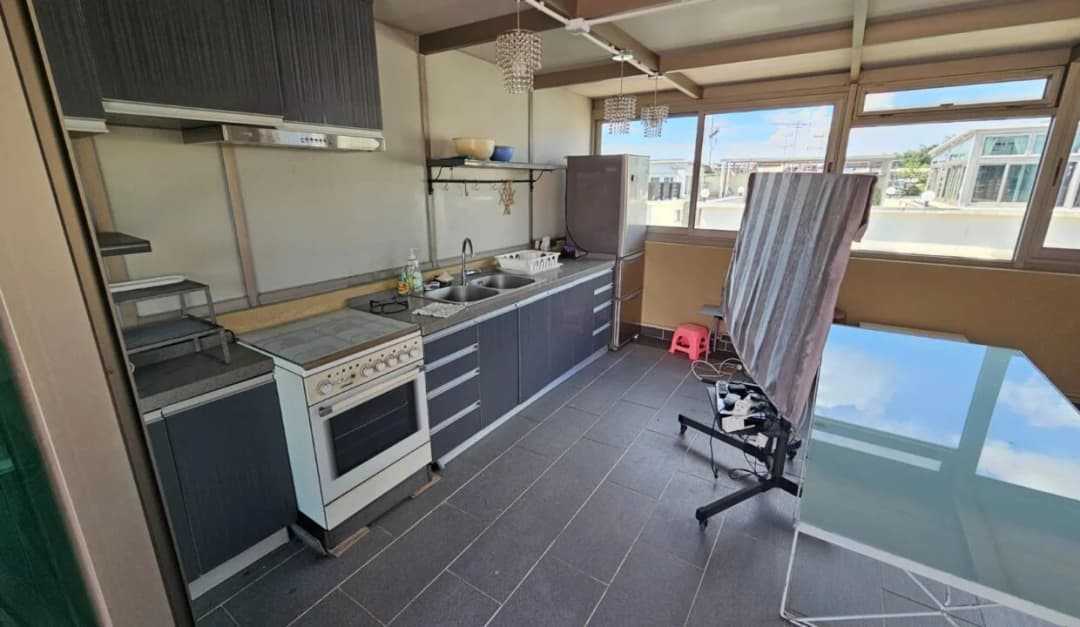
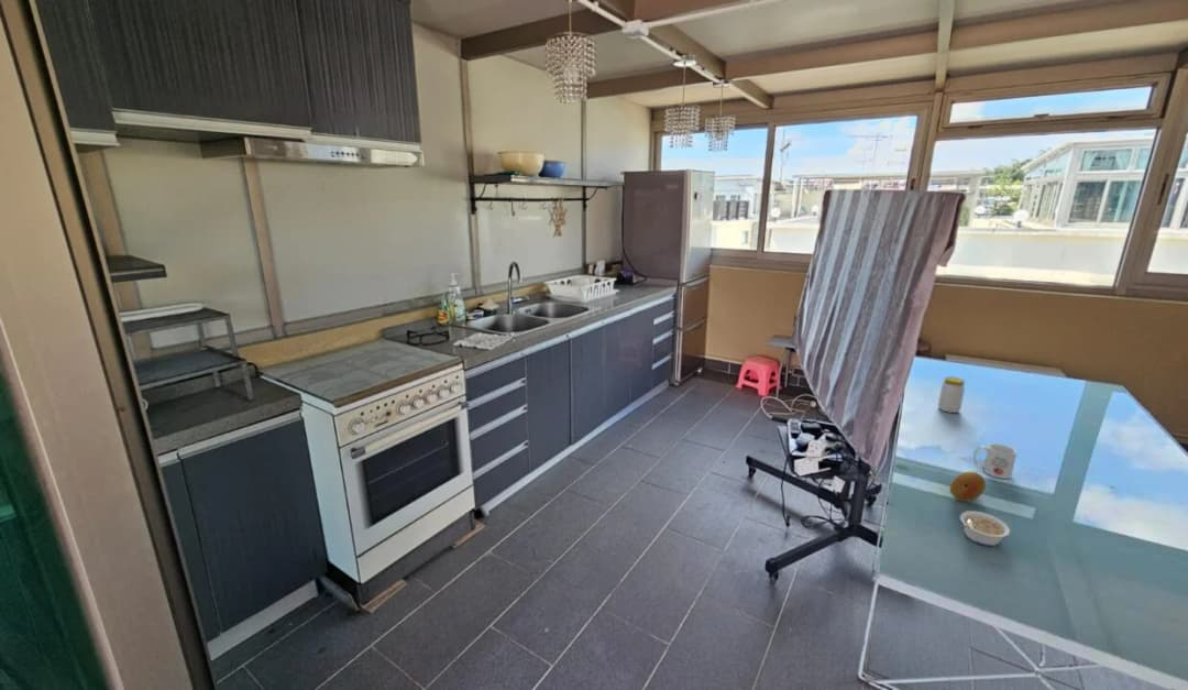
+ legume [959,510,1011,547]
+ mug [972,442,1018,480]
+ jar [937,375,966,414]
+ fruit [949,470,987,503]
